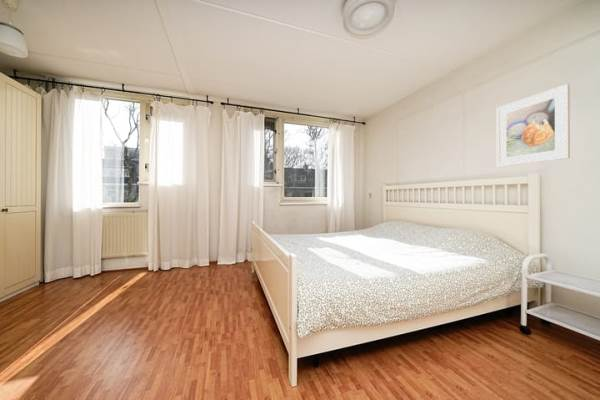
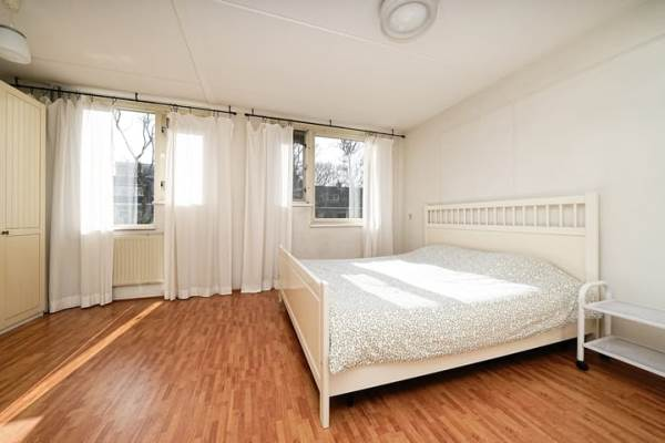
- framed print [496,83,571,168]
